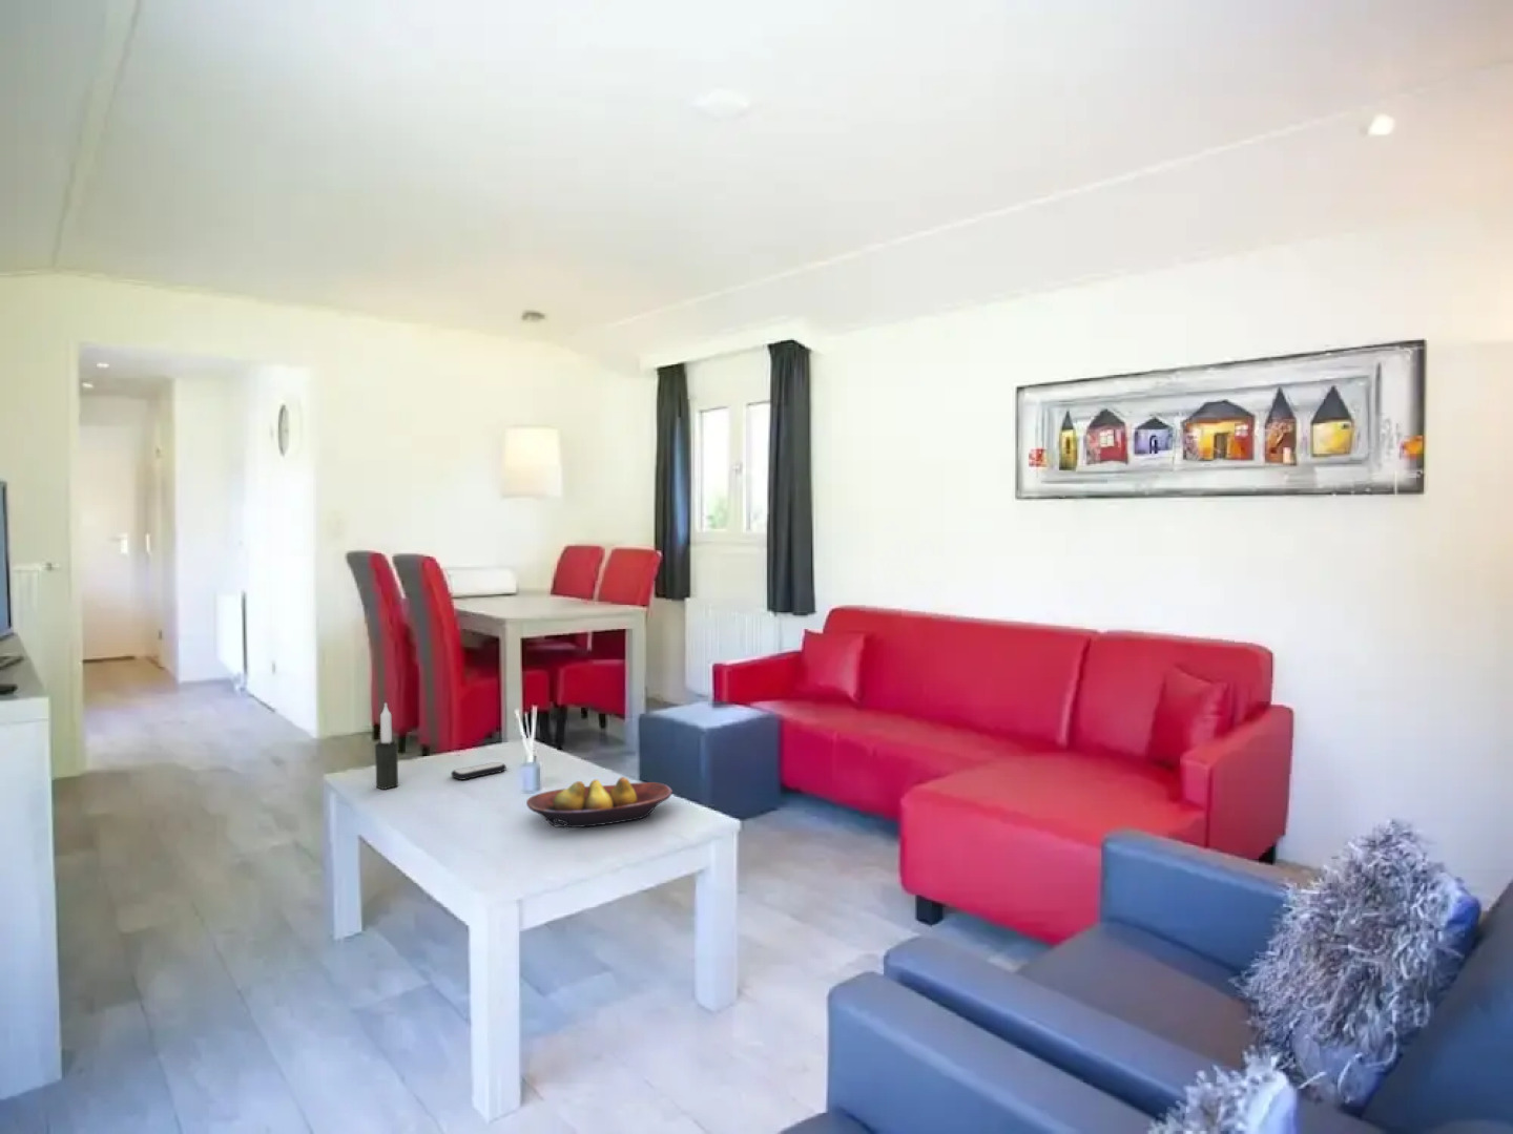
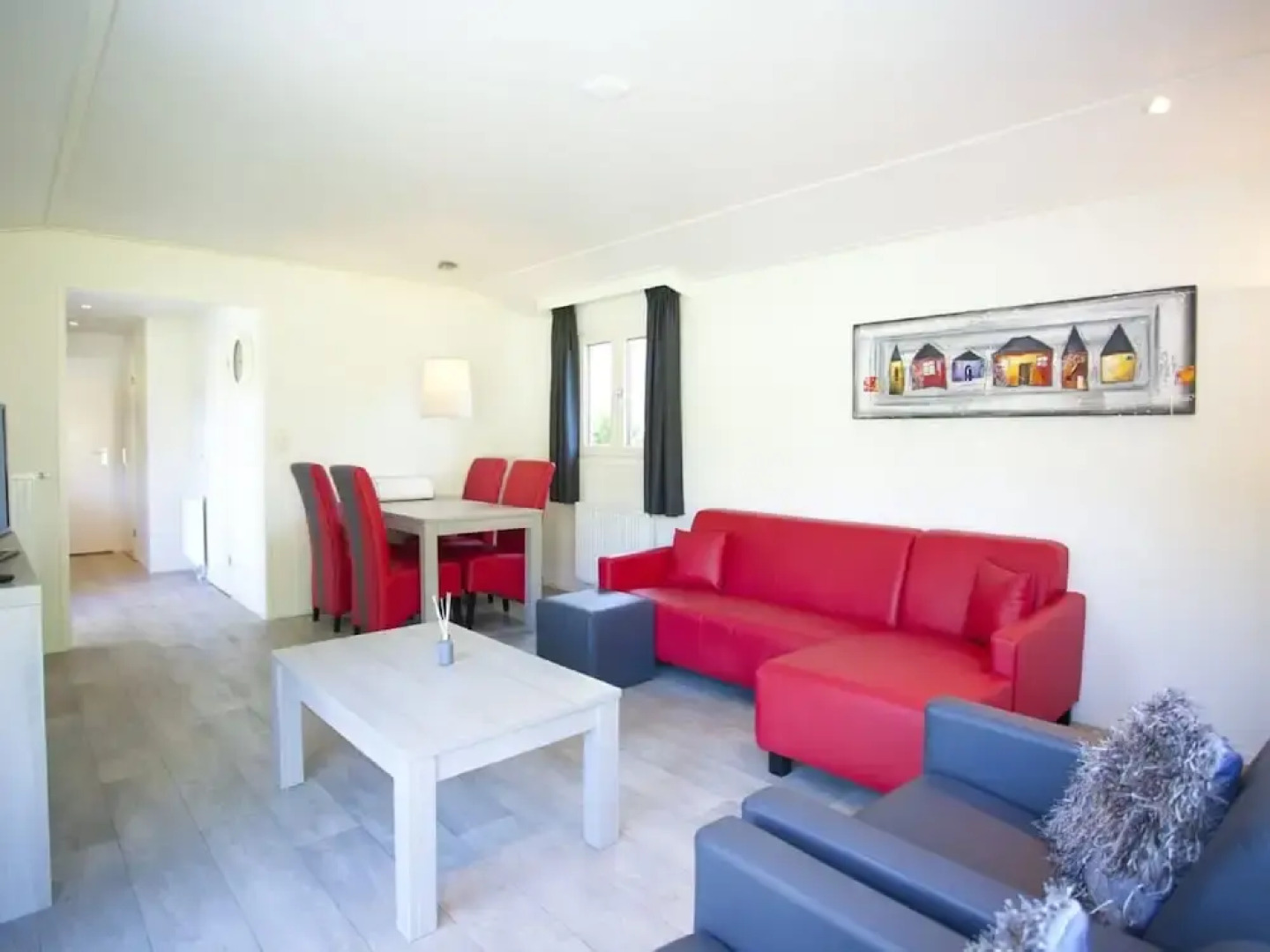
- remote control [449,761,508,781]
- fruit bowl [525,775,673,828]
- candle [374,703,399,791]
